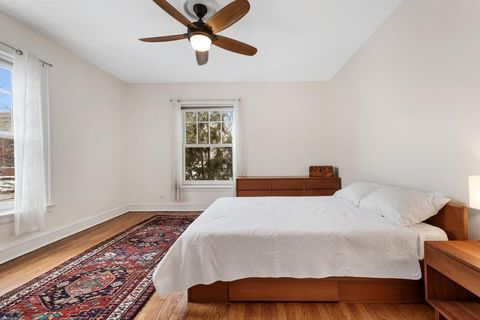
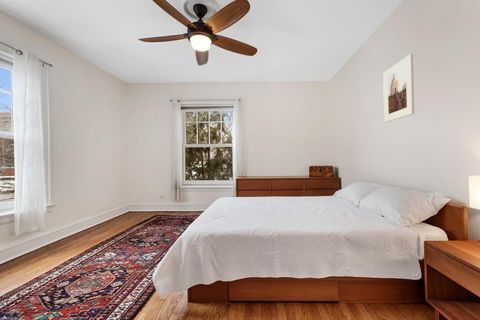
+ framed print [382,53,415,123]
